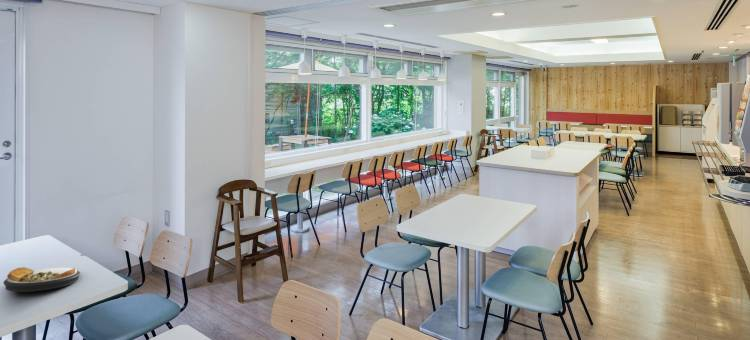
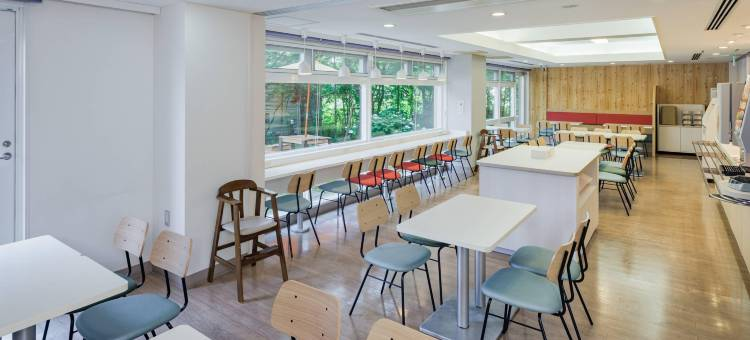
- plate [2,266,81,293]
